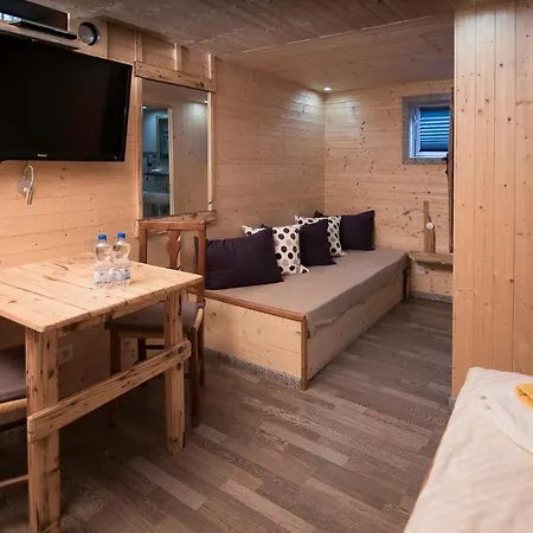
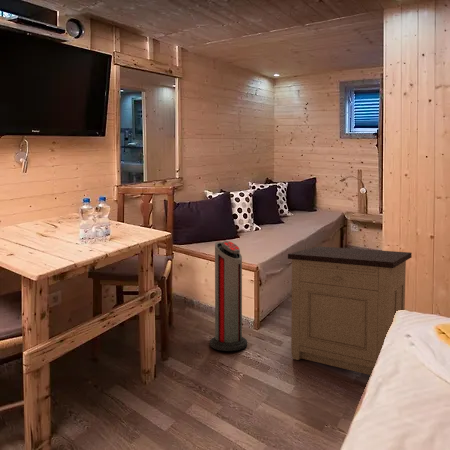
+ air purifier [209,240,248,352]
+ nightstand [287,245,413,376]
